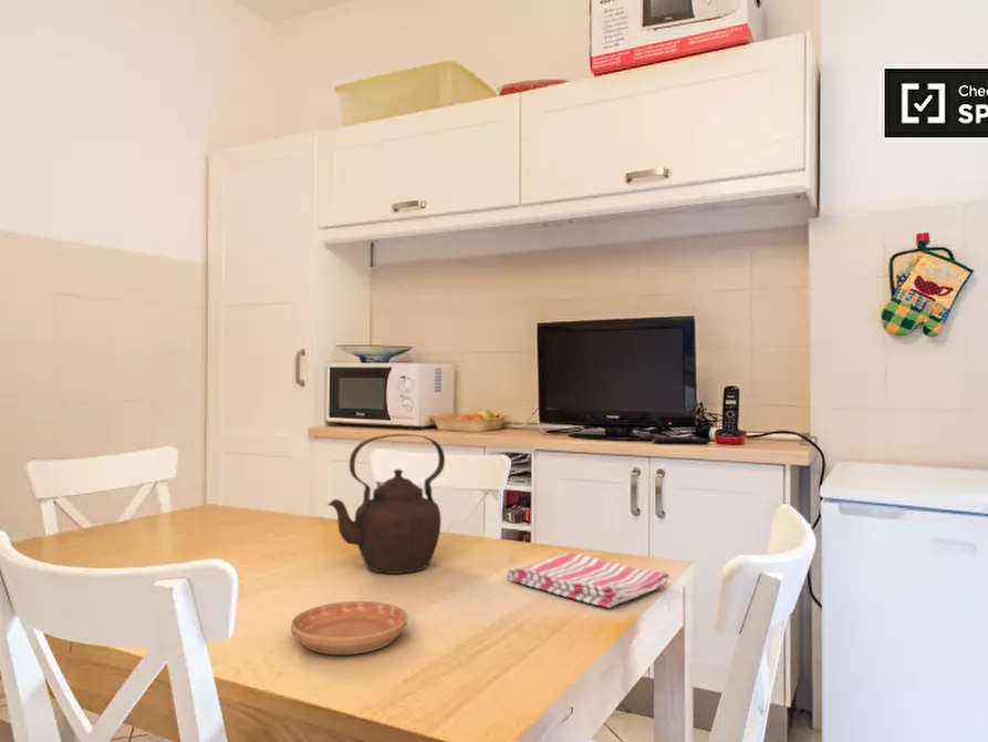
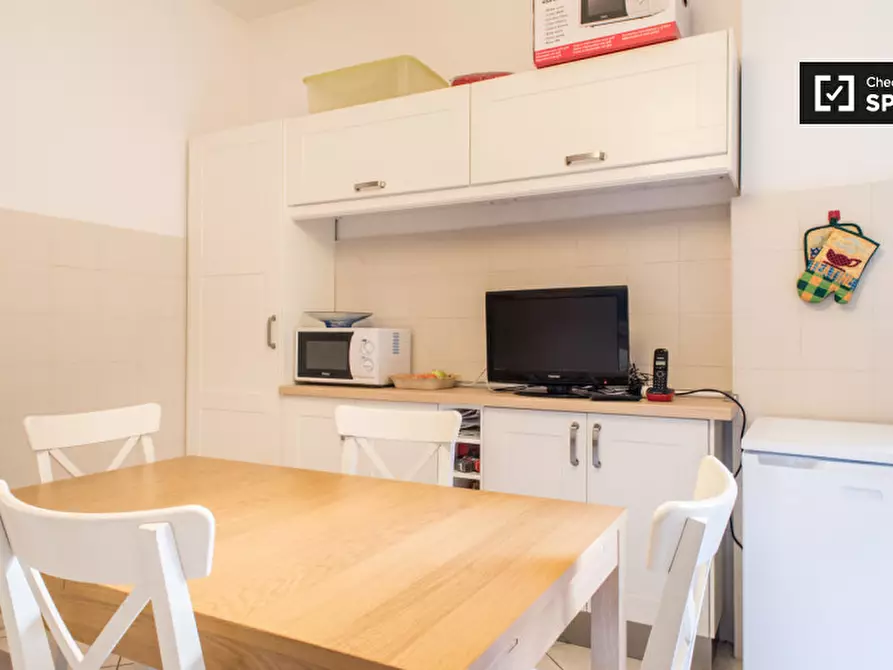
- dish towel [506,552,670,609]
- saucer [290,600,409,656]
- teapot [326,433,446,575]
